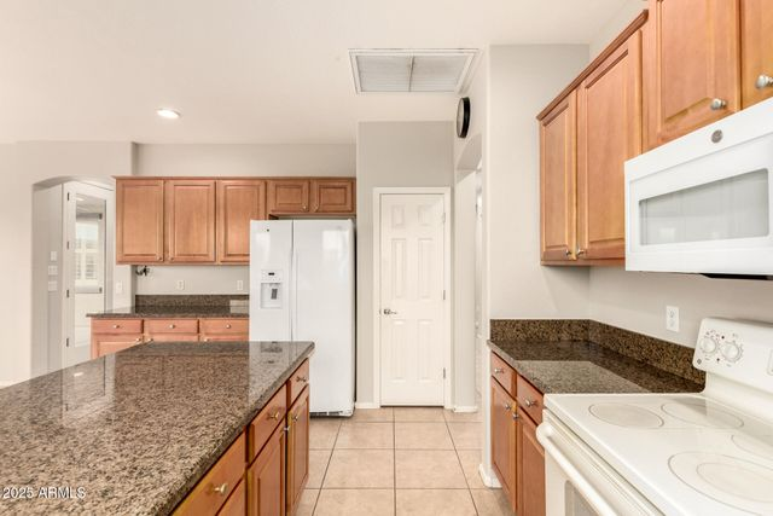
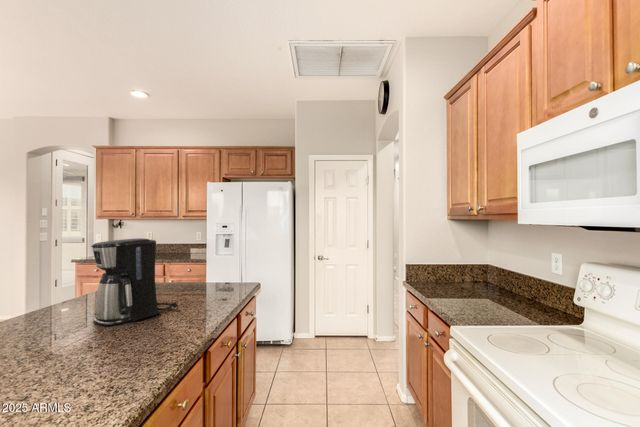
+ coffee maker [90,237,179,327]
